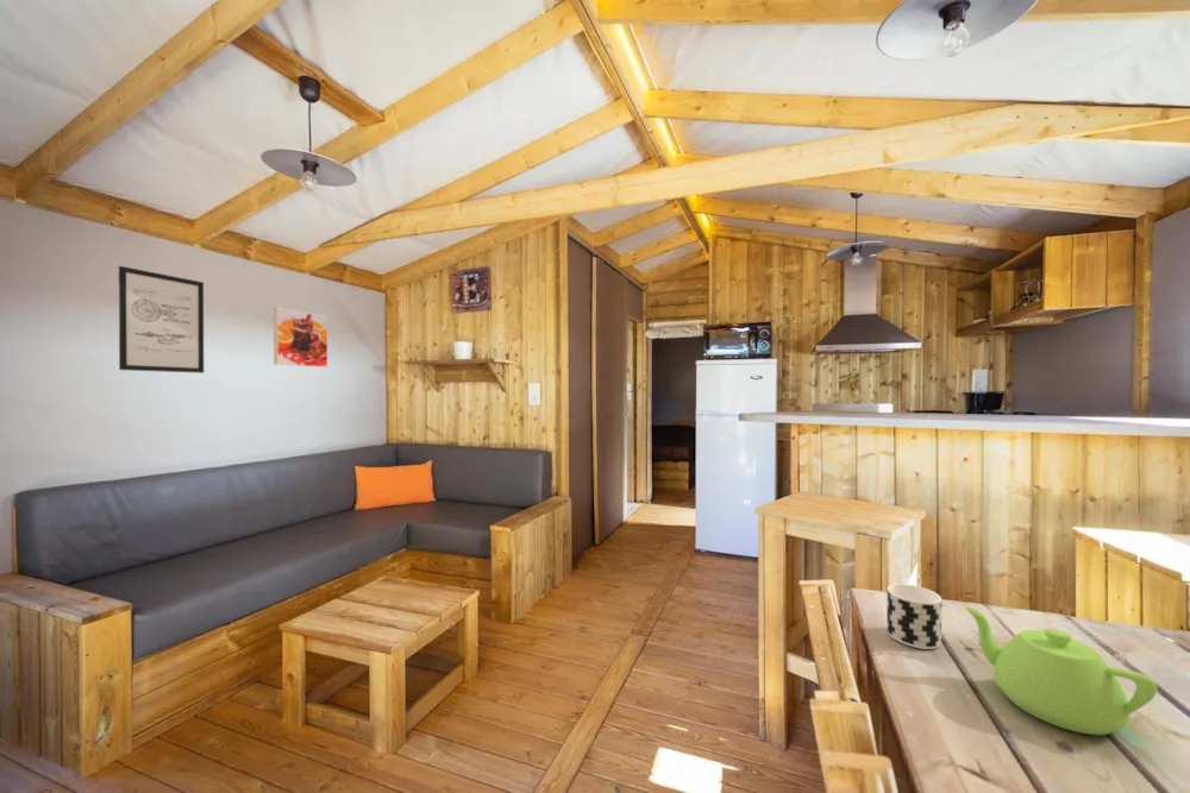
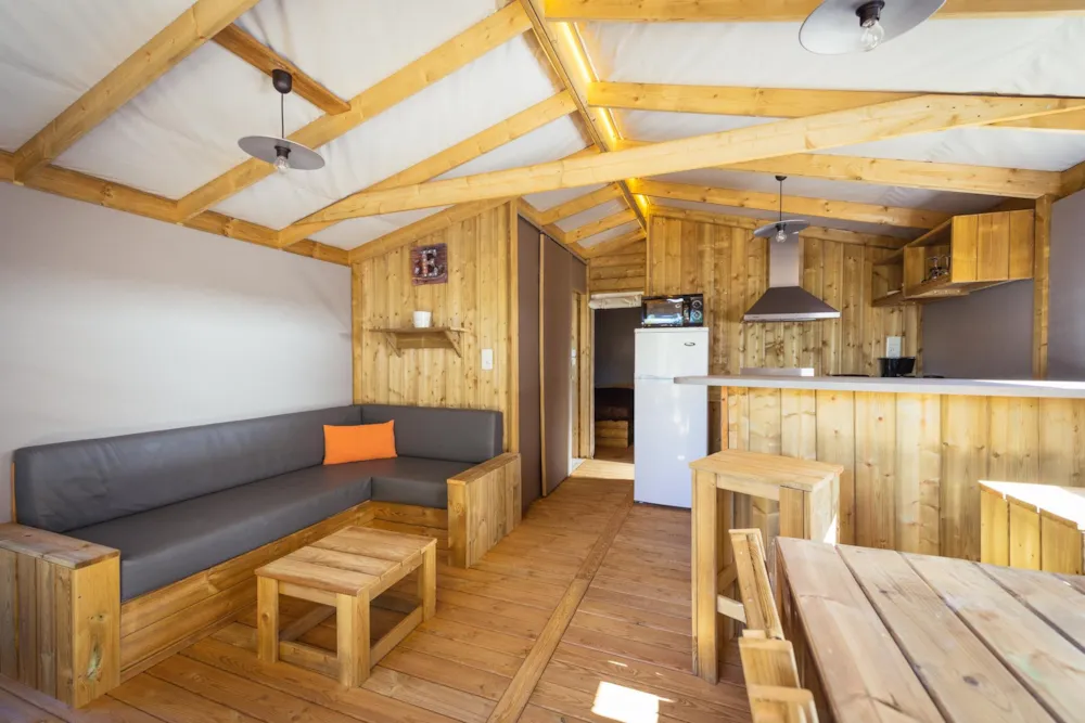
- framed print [273,306,328,369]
- teapot [963,605,1158,736]
- wall art [118,265,205,375]
- cup [885,583,942,650]
